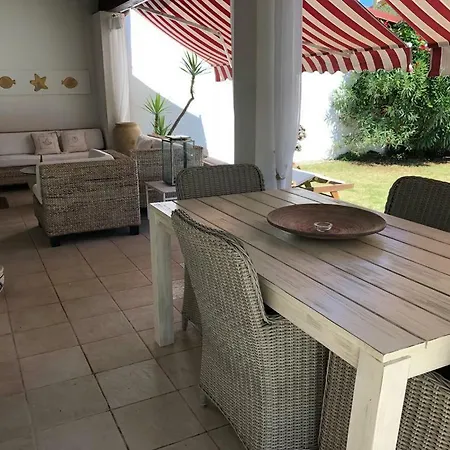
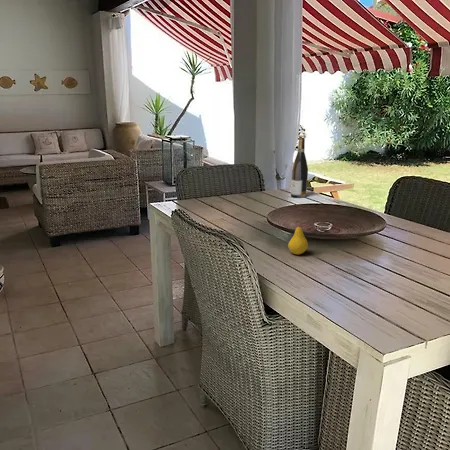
+ wine bottle [290,137,309,199]
+ fruit [287,221,309,255]
